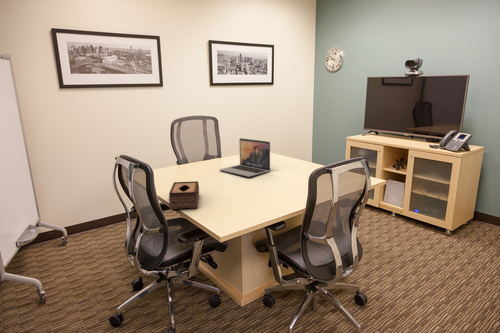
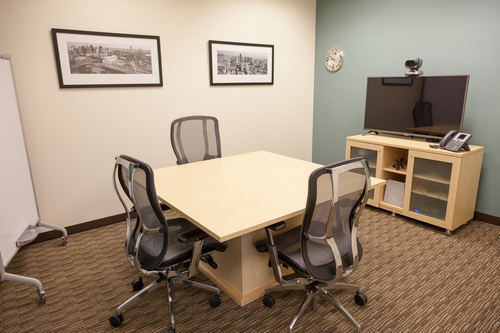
- tissue box [168,180,200,210]
- laptop [219,137,271,178]
